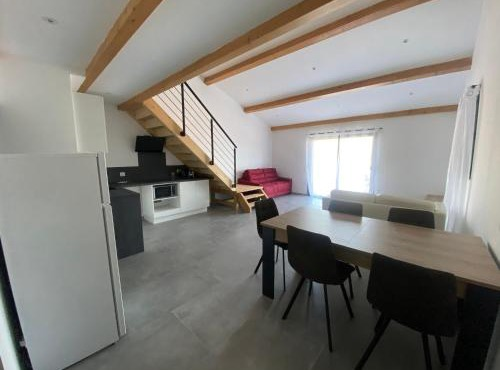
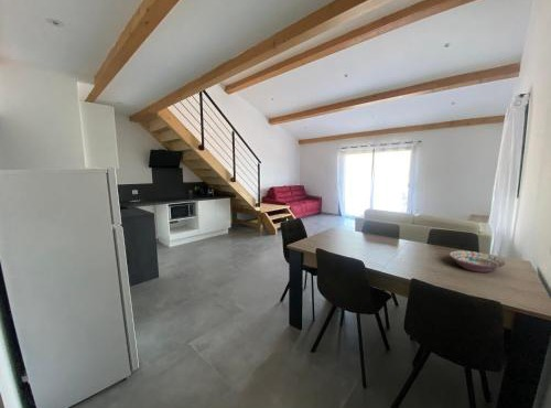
+ decorative bowl [449,249,506,273]
